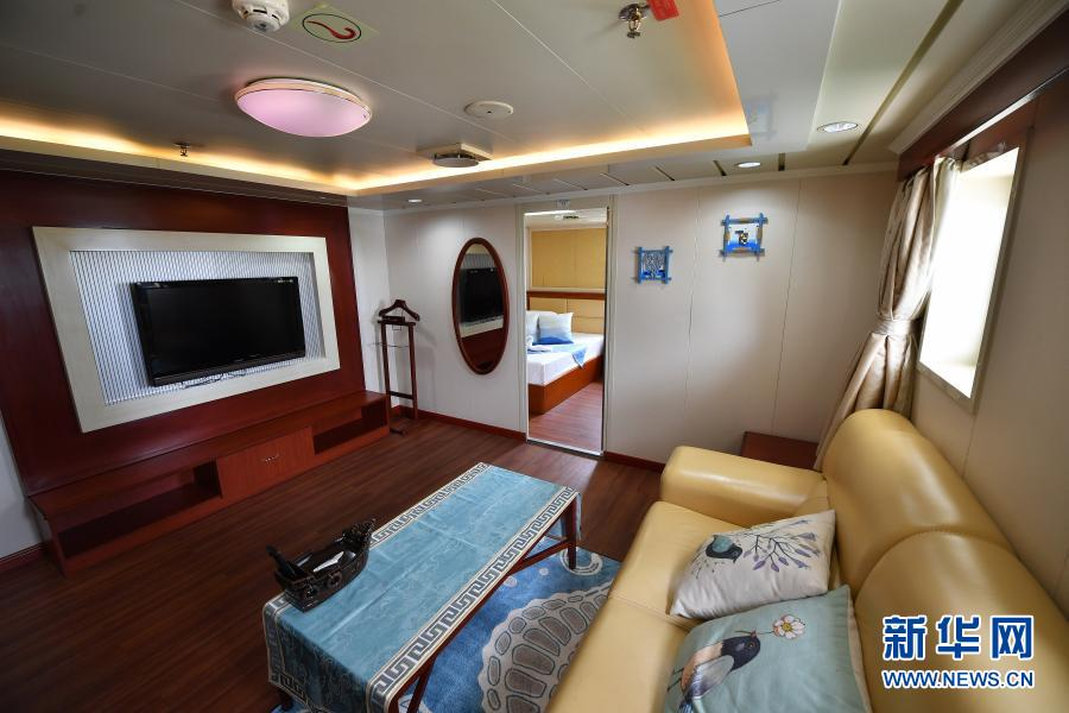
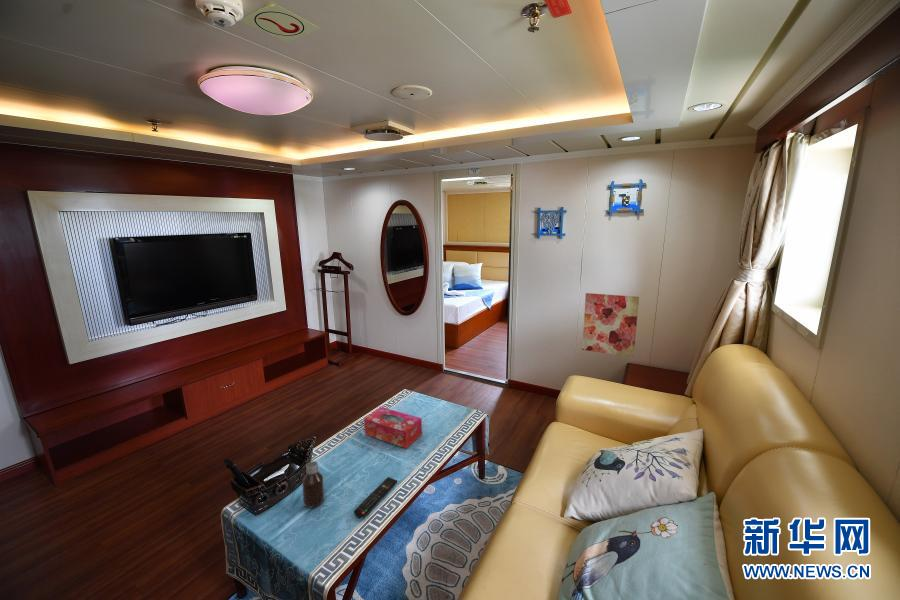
+ bottle [301,460,325,508]
+ remote control [353,476,398,519]
+ tissue box [363,406,423,450]
+ wall art [581,292,640,358]
